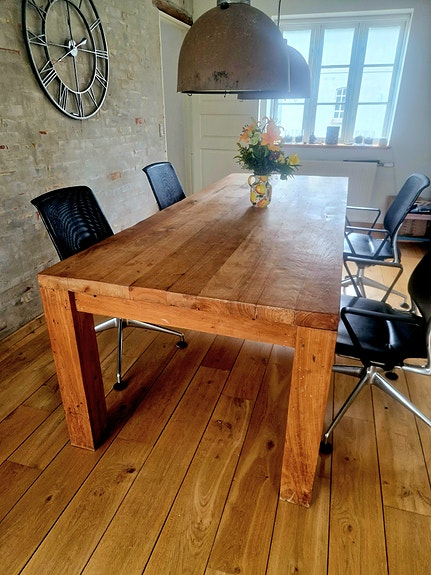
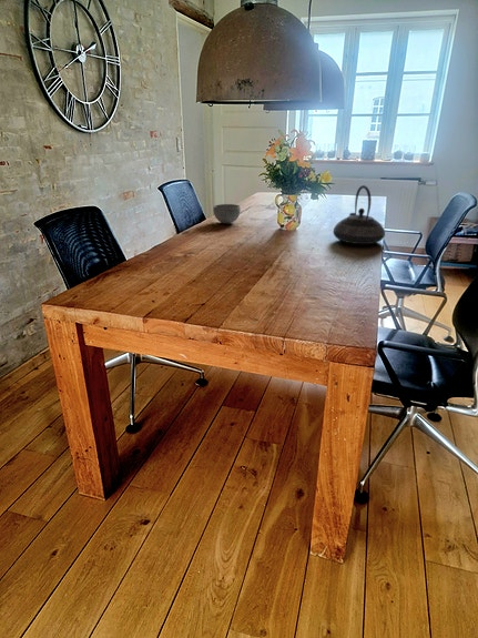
+ teapot [332,184,386,245]
+ bowl [212,203,242,225]
